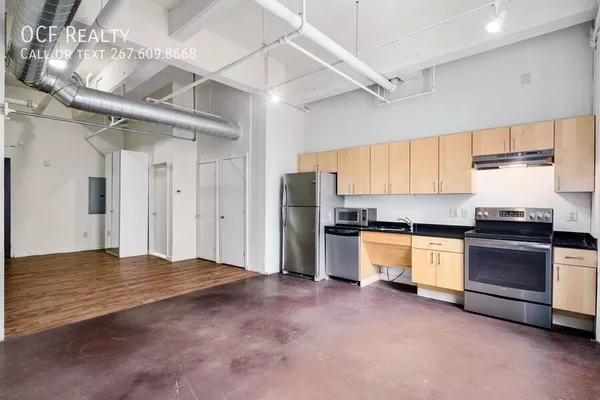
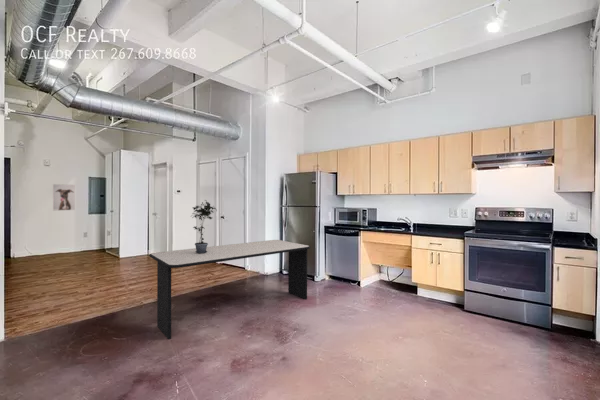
+ potted plant [191,199,218,253]
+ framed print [52,183,76,212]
+ dining table [148,239,311,340]
